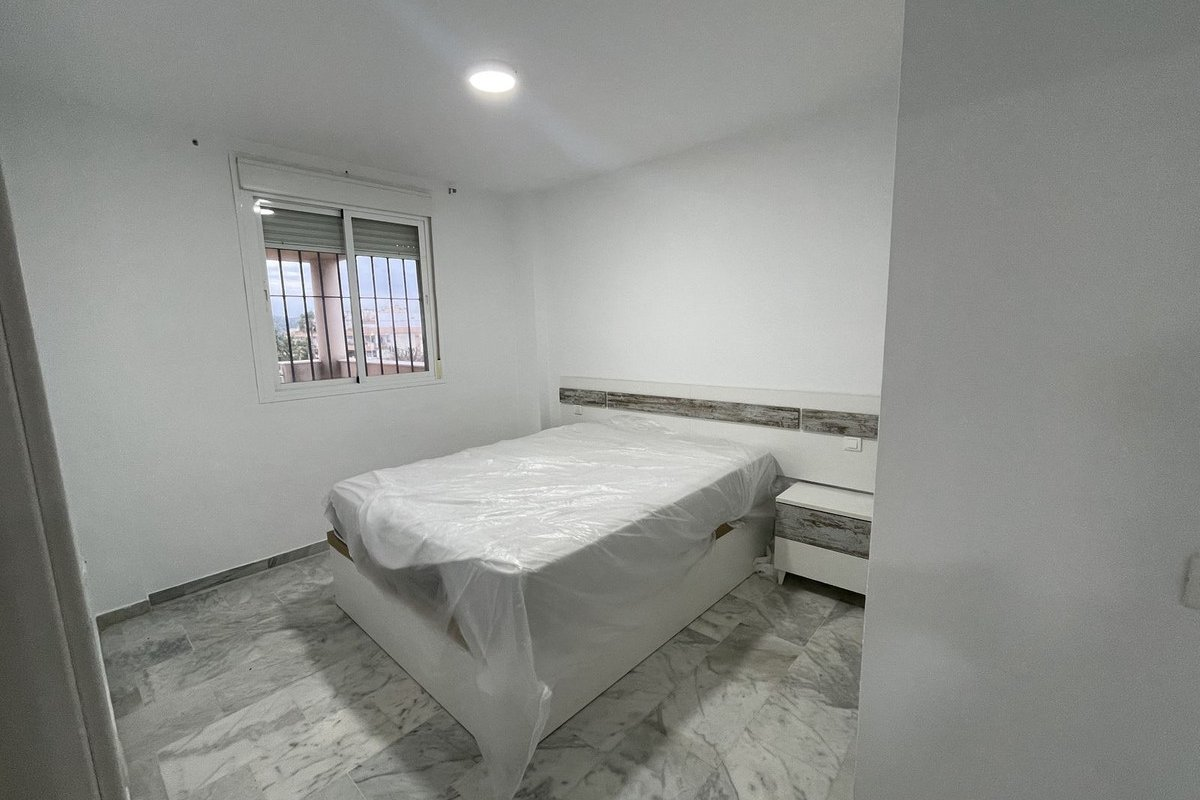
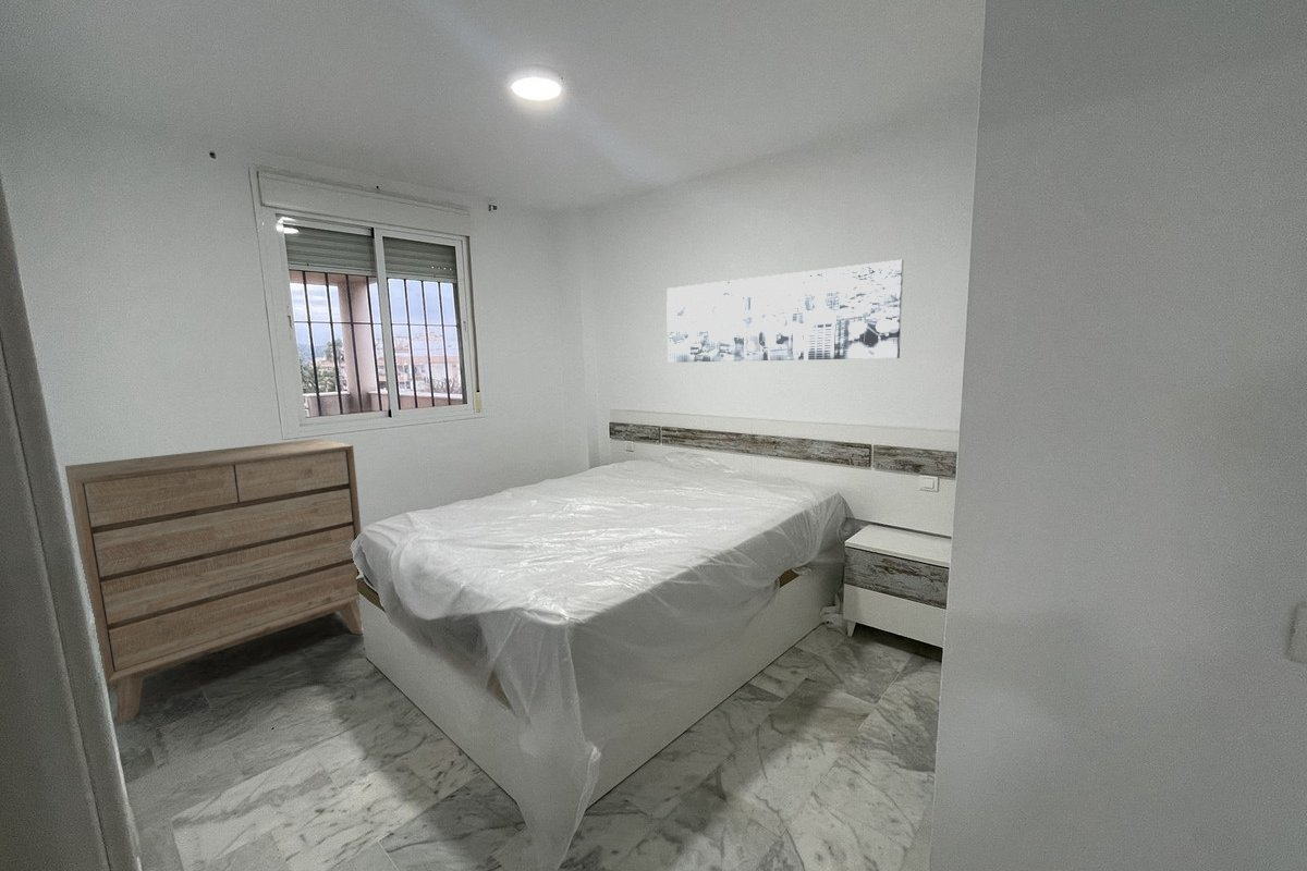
+ wall art [665,259,905,364]
+ dresser [64,438,364,724]
